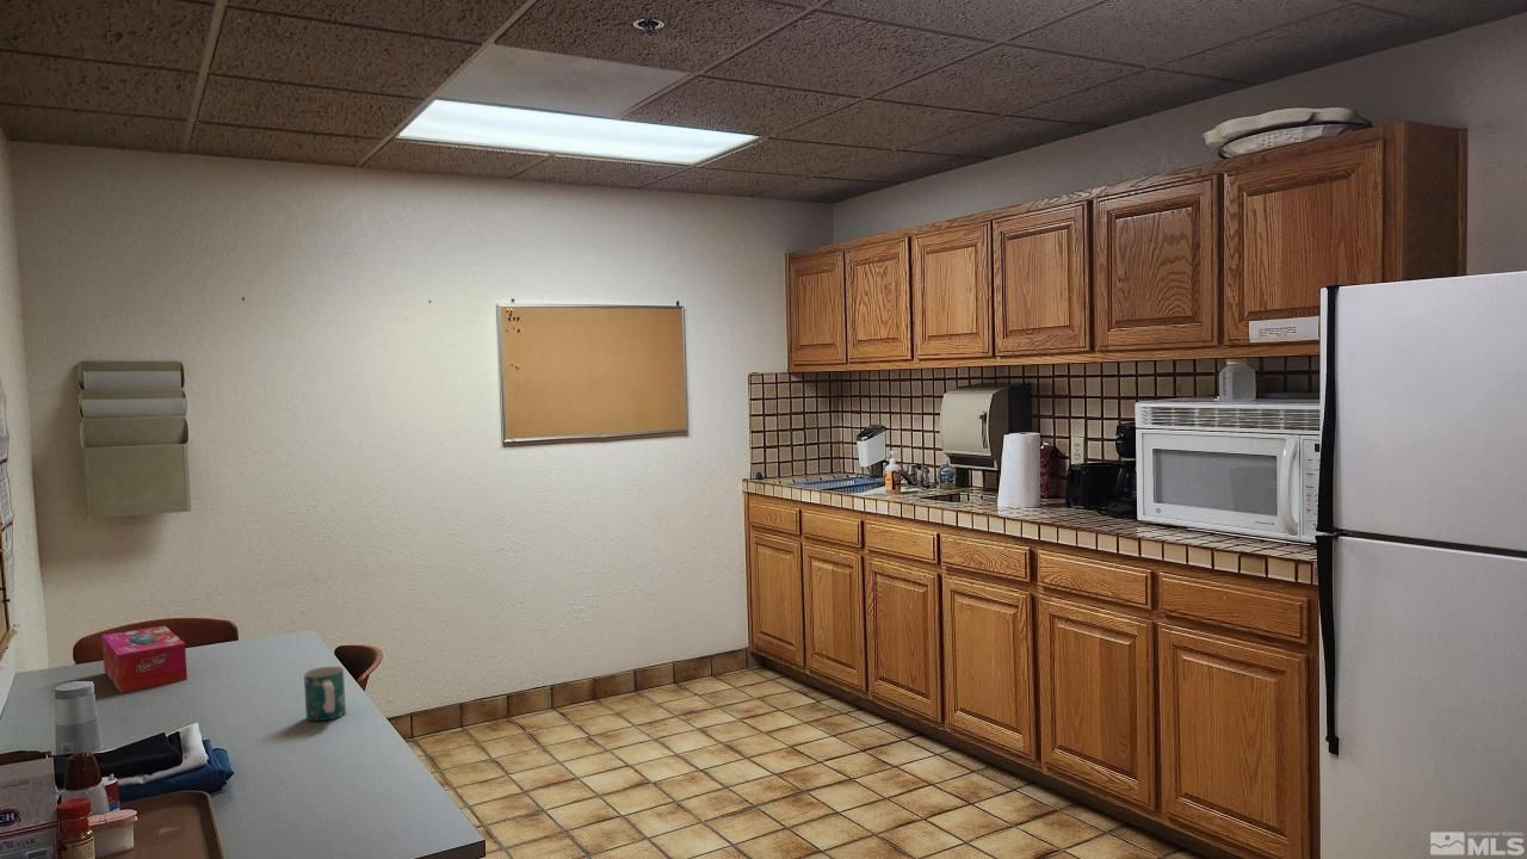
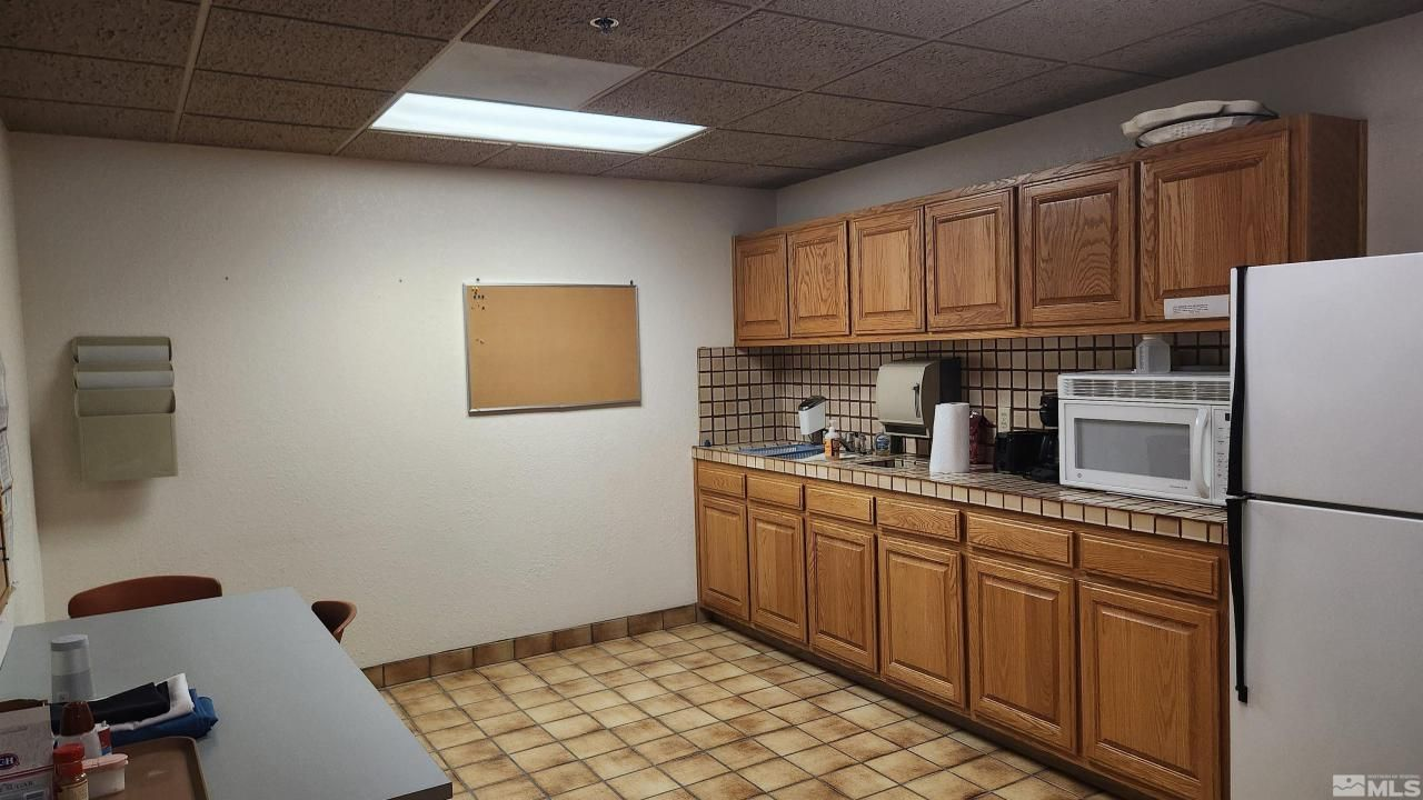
- mug [303,666,347,722]
- tissue box [101,624,188,694]
